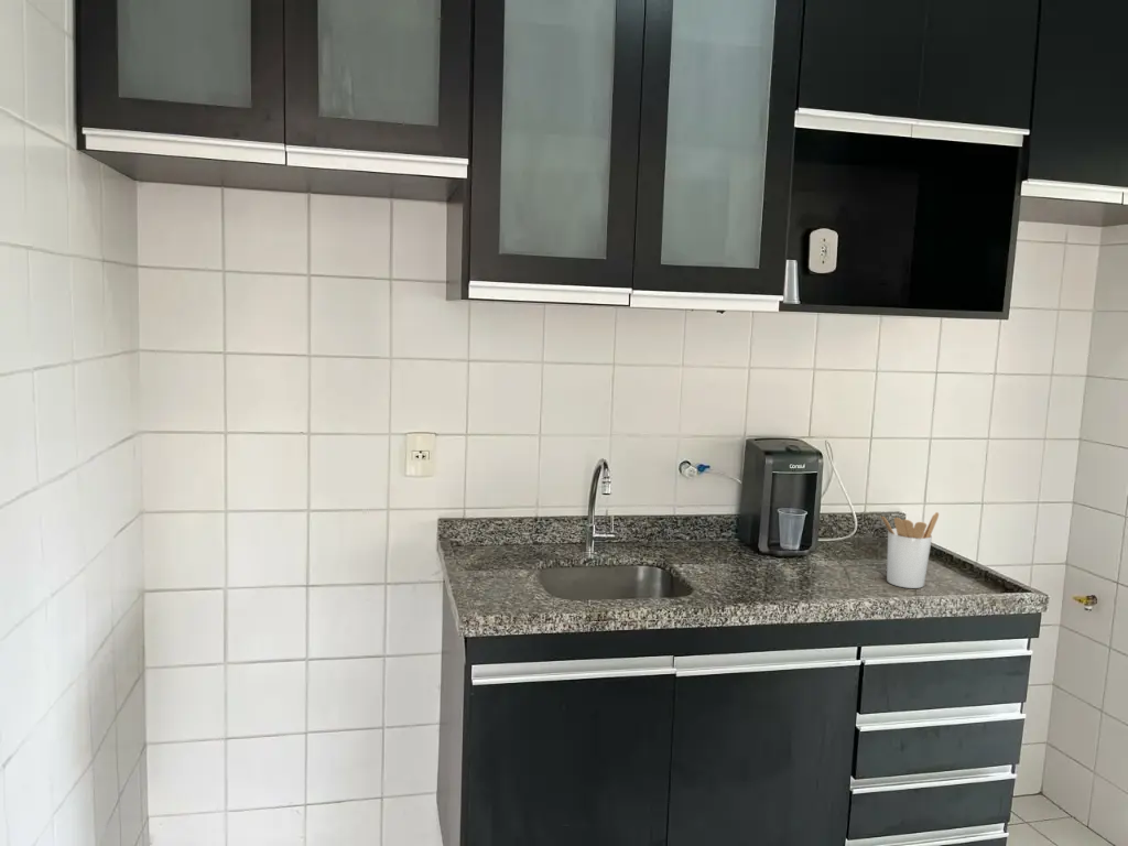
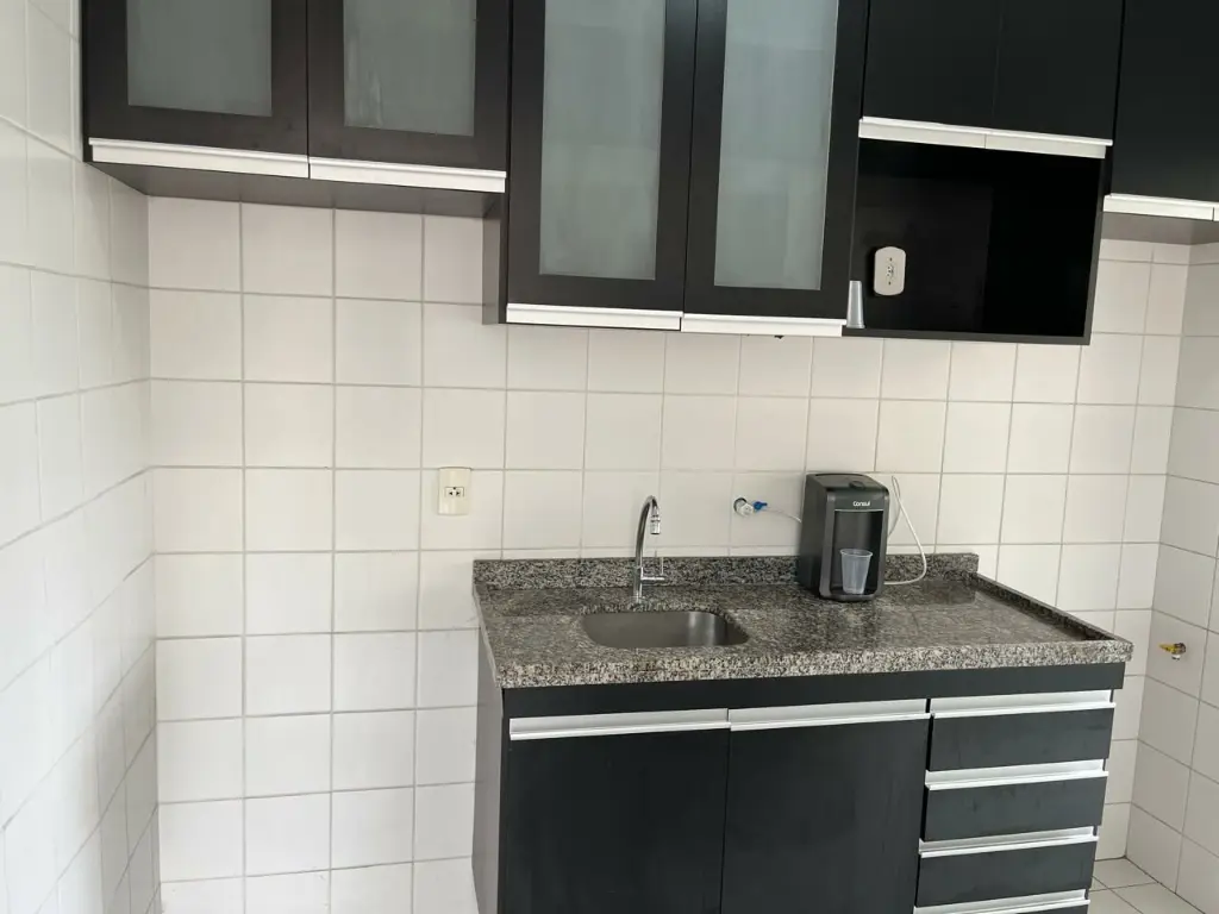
- utensil holder [880,511,940,589]
